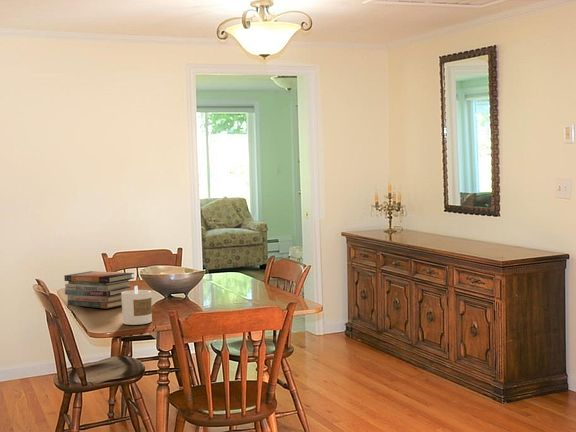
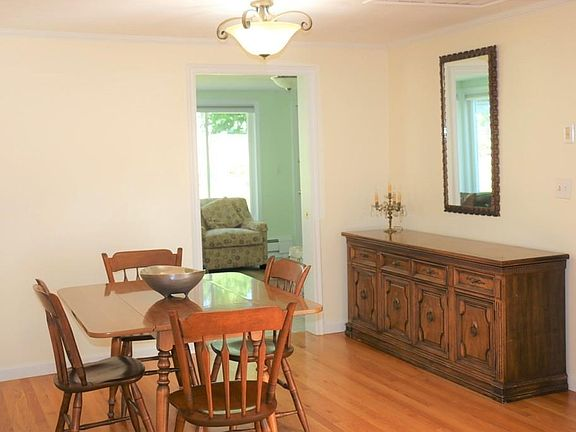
- candle [121,285,153,326]
- book stack [63,270,135,310]
